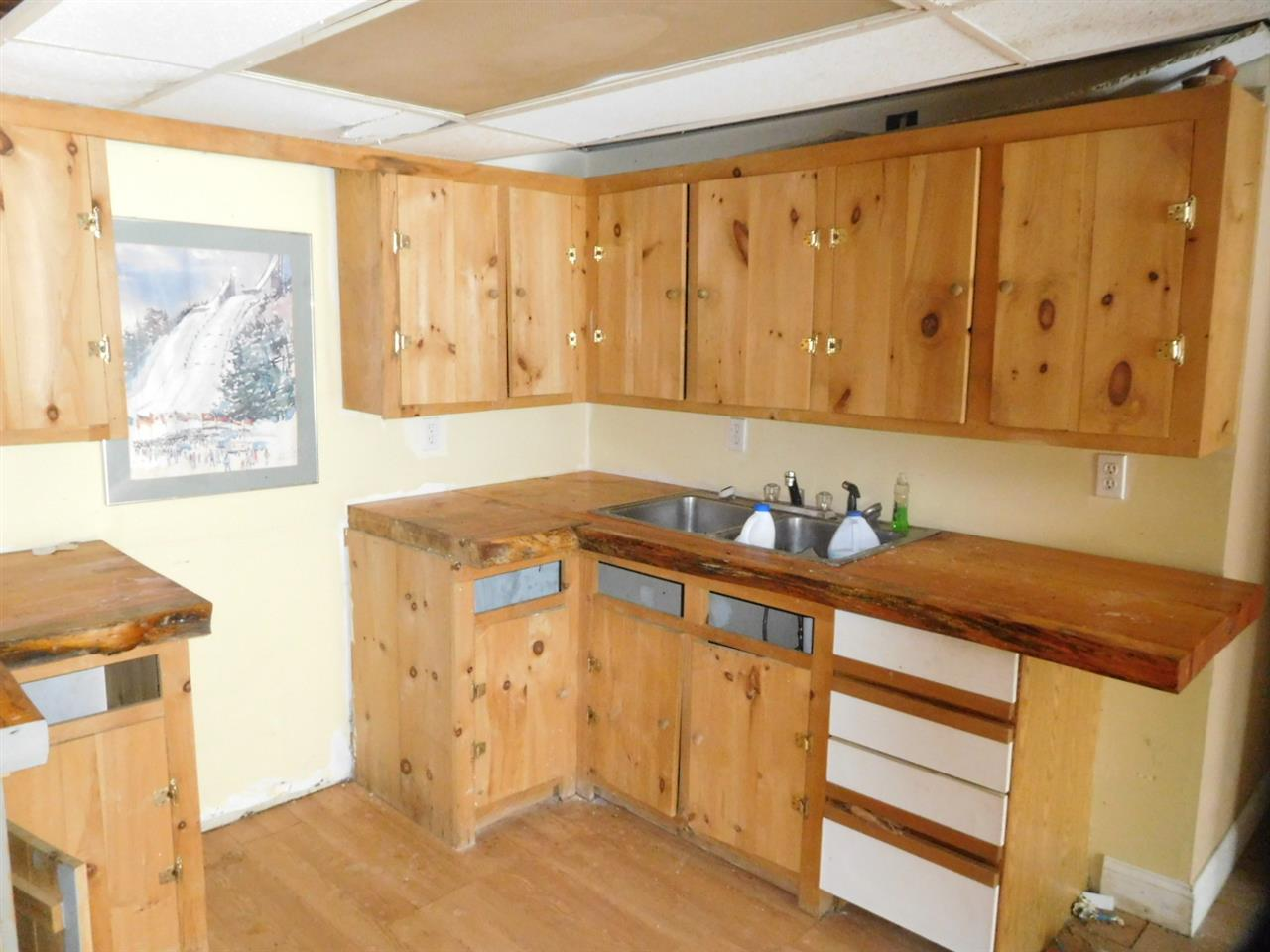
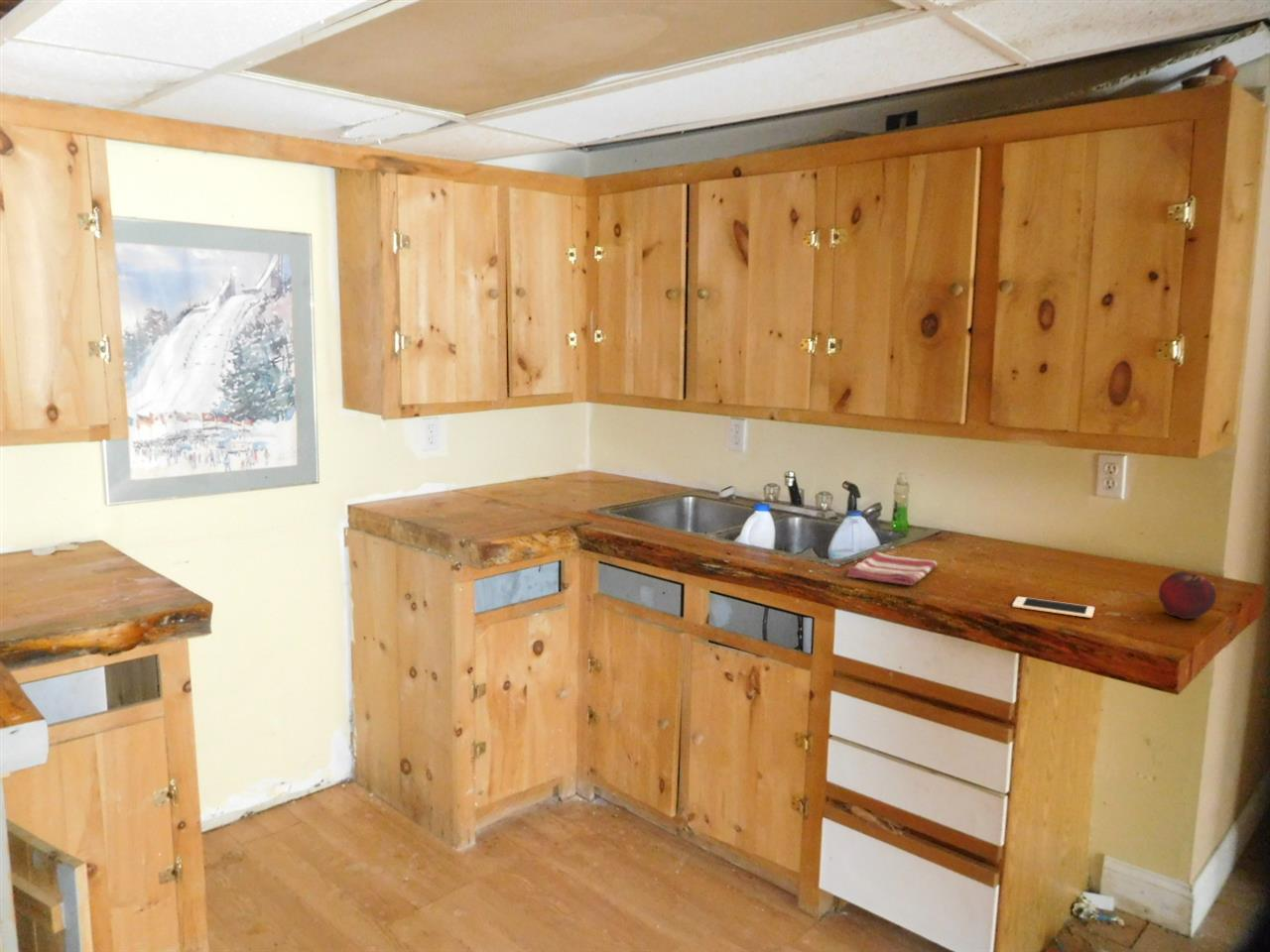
+ cell phone [1011,596,1095,619]
+ dish towel [845,551,939,586]
+ fruit [1158,570,1217,620]
